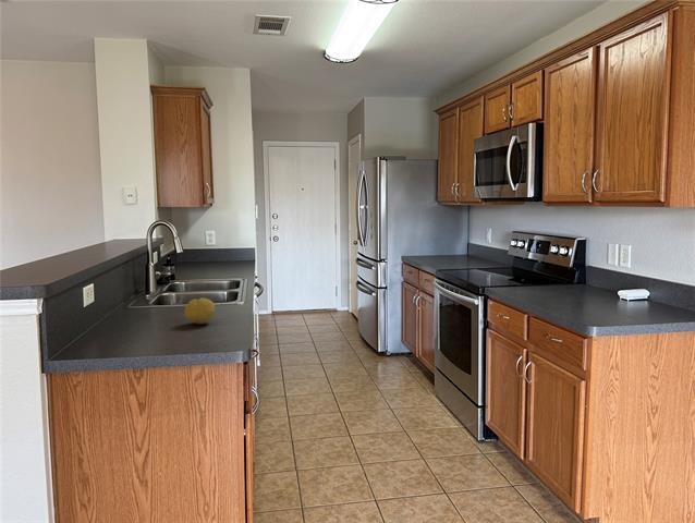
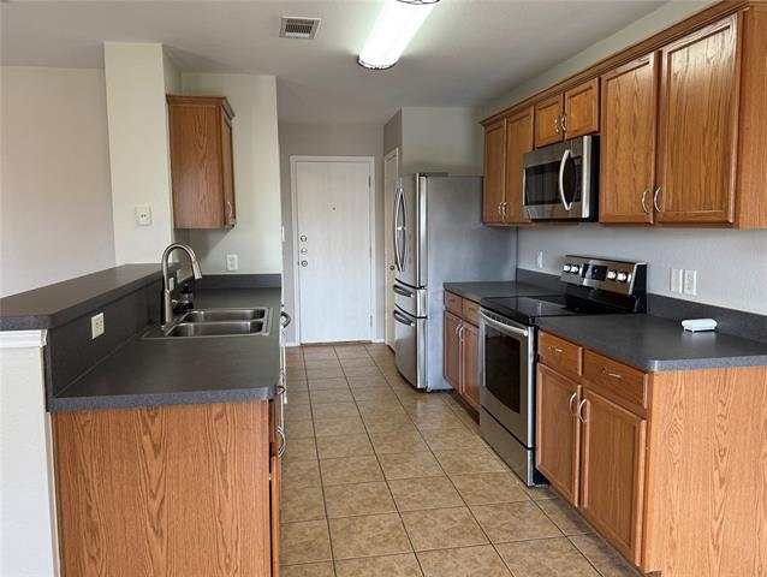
- fruit [184,296,216,325]
